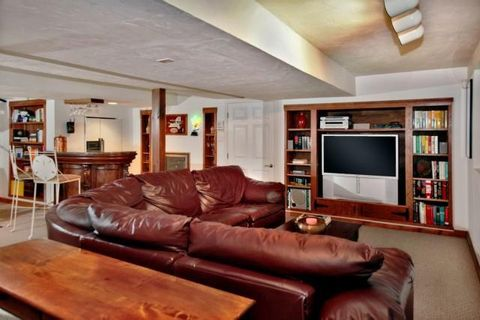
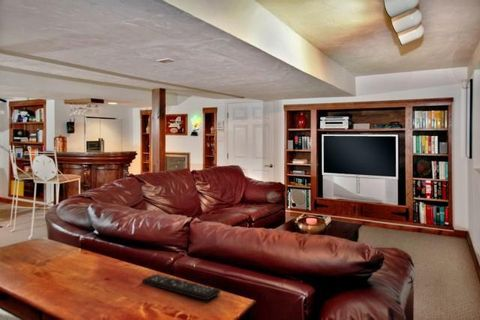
+ remote control [141,273,221,301]
